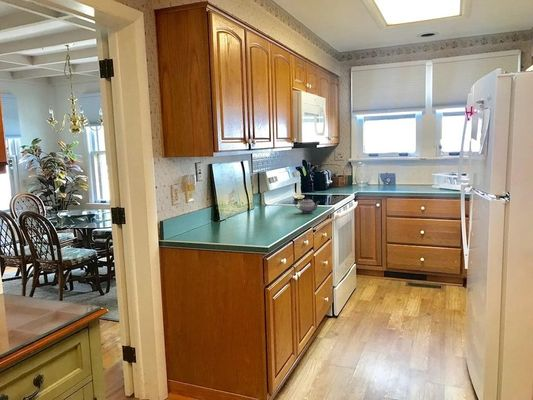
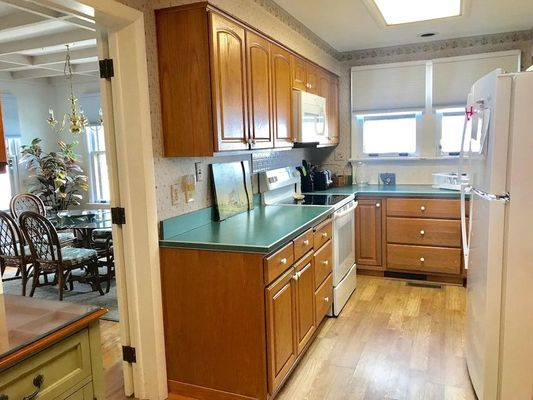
- teapot [294,196,320,214]
